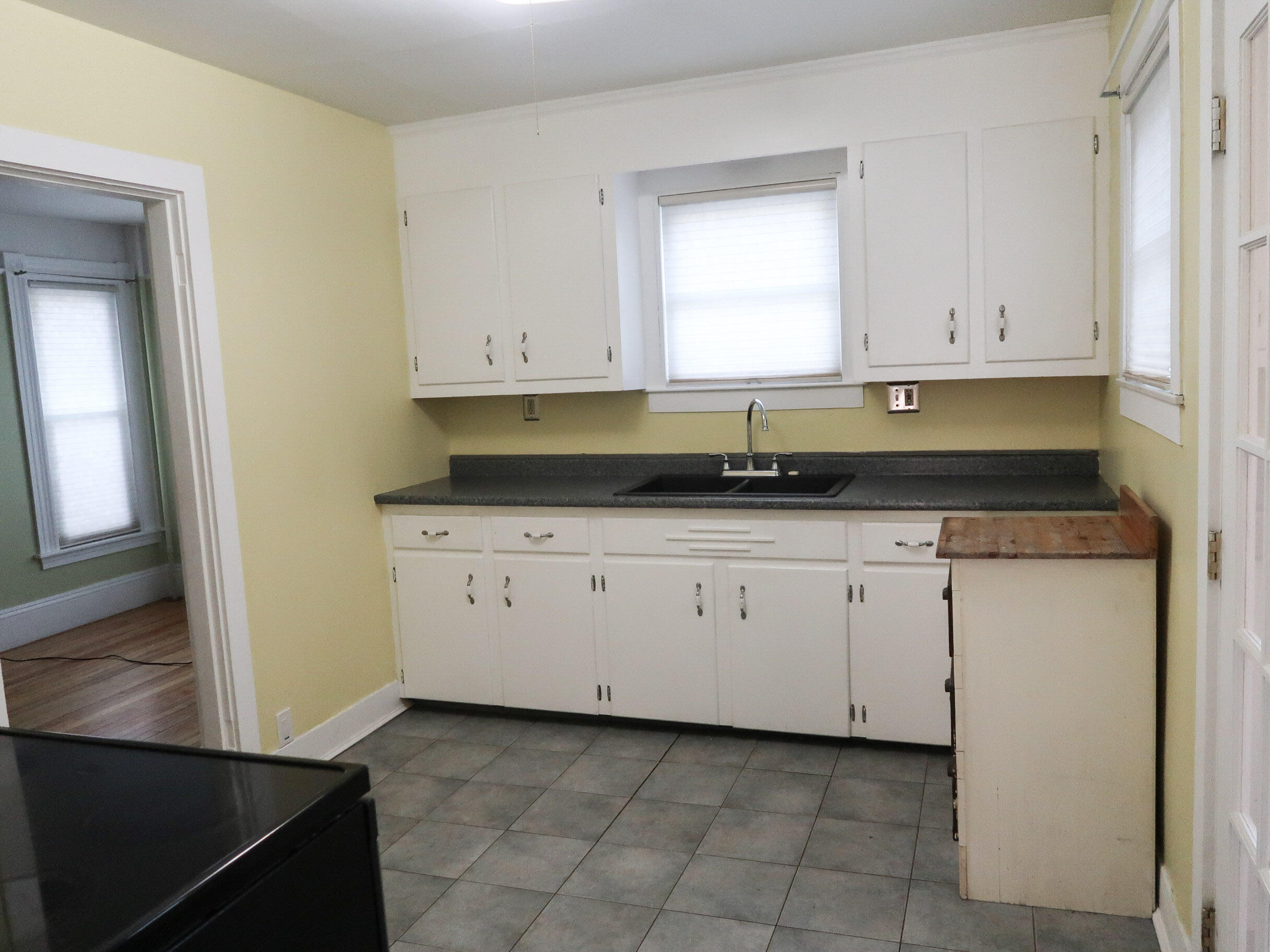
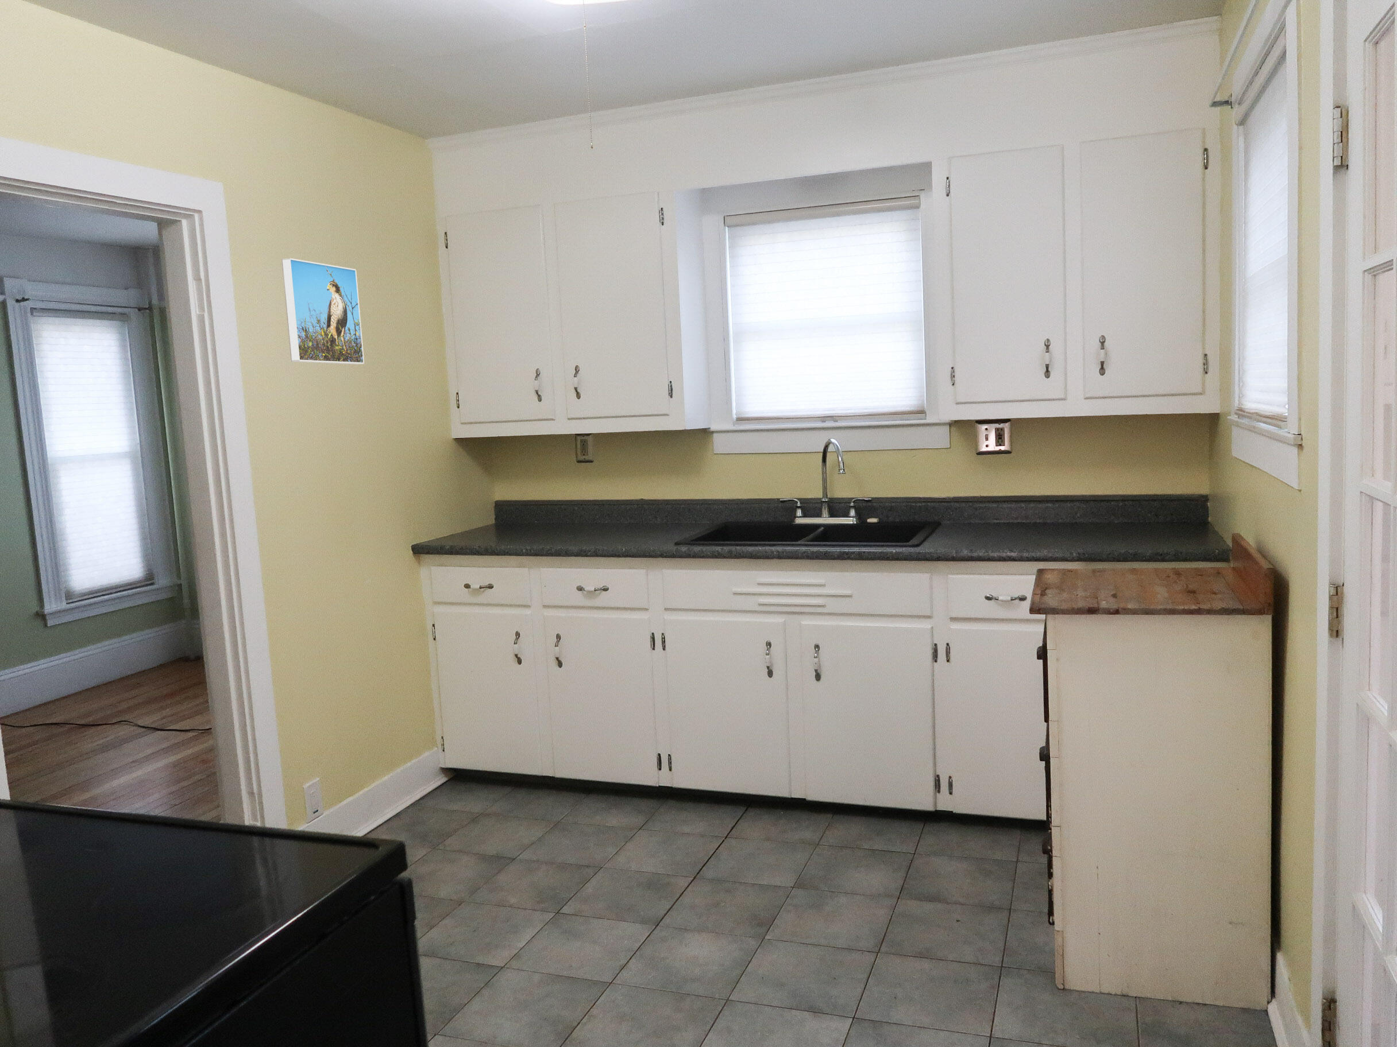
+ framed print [280,257,365,365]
